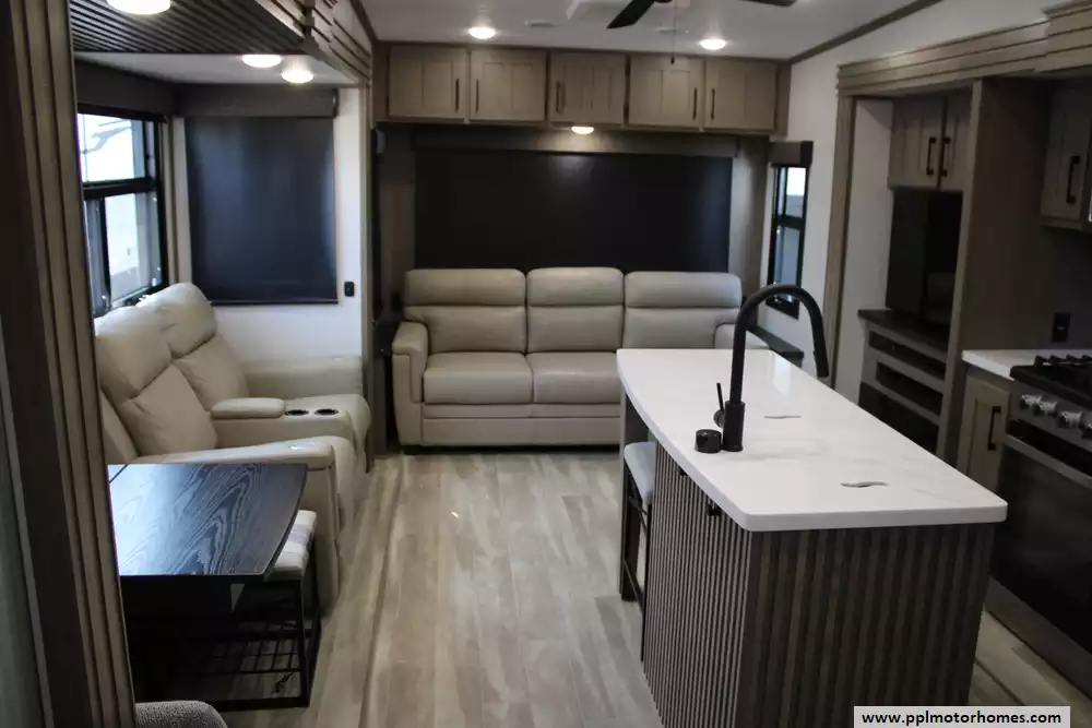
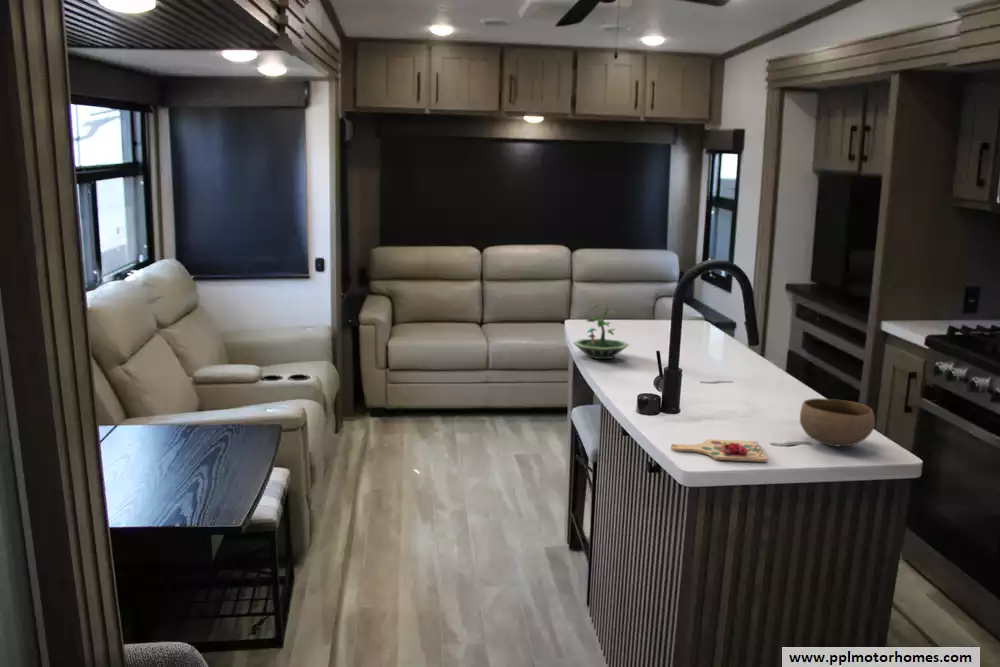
+ terrarium [571,302,631,360]
+ bowl [799,397,876,448]
+ cutting board [670,438,768,463]
